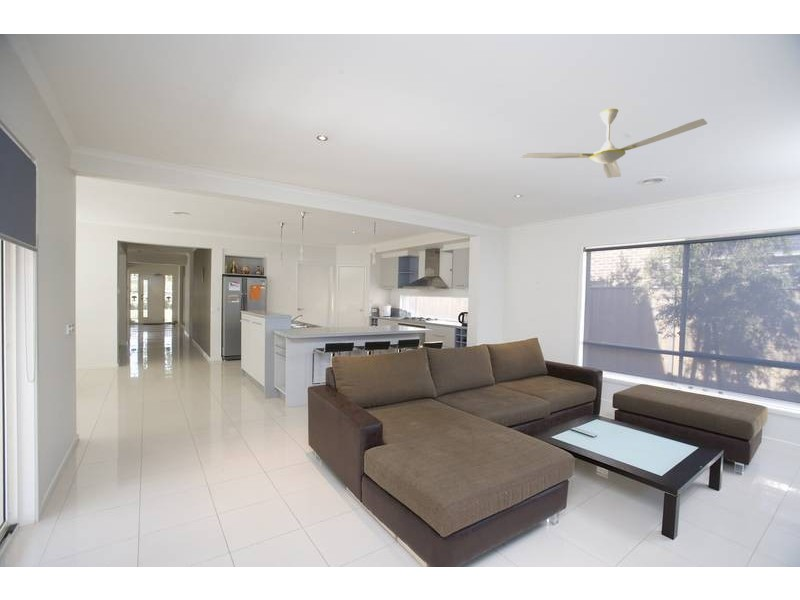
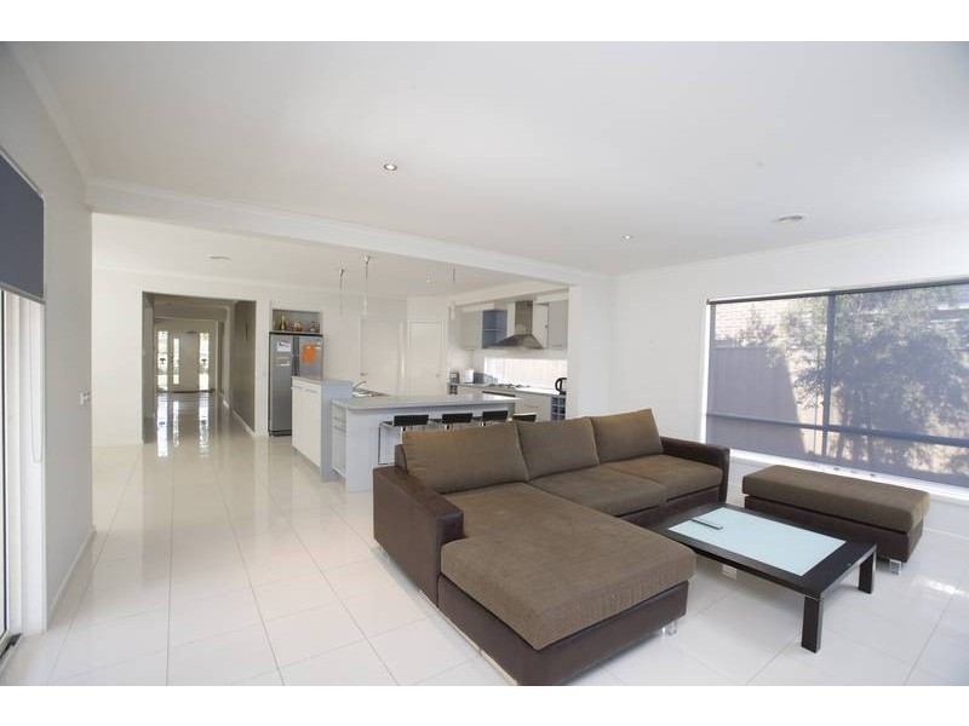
- ceiling fan [520,108,708,179]
